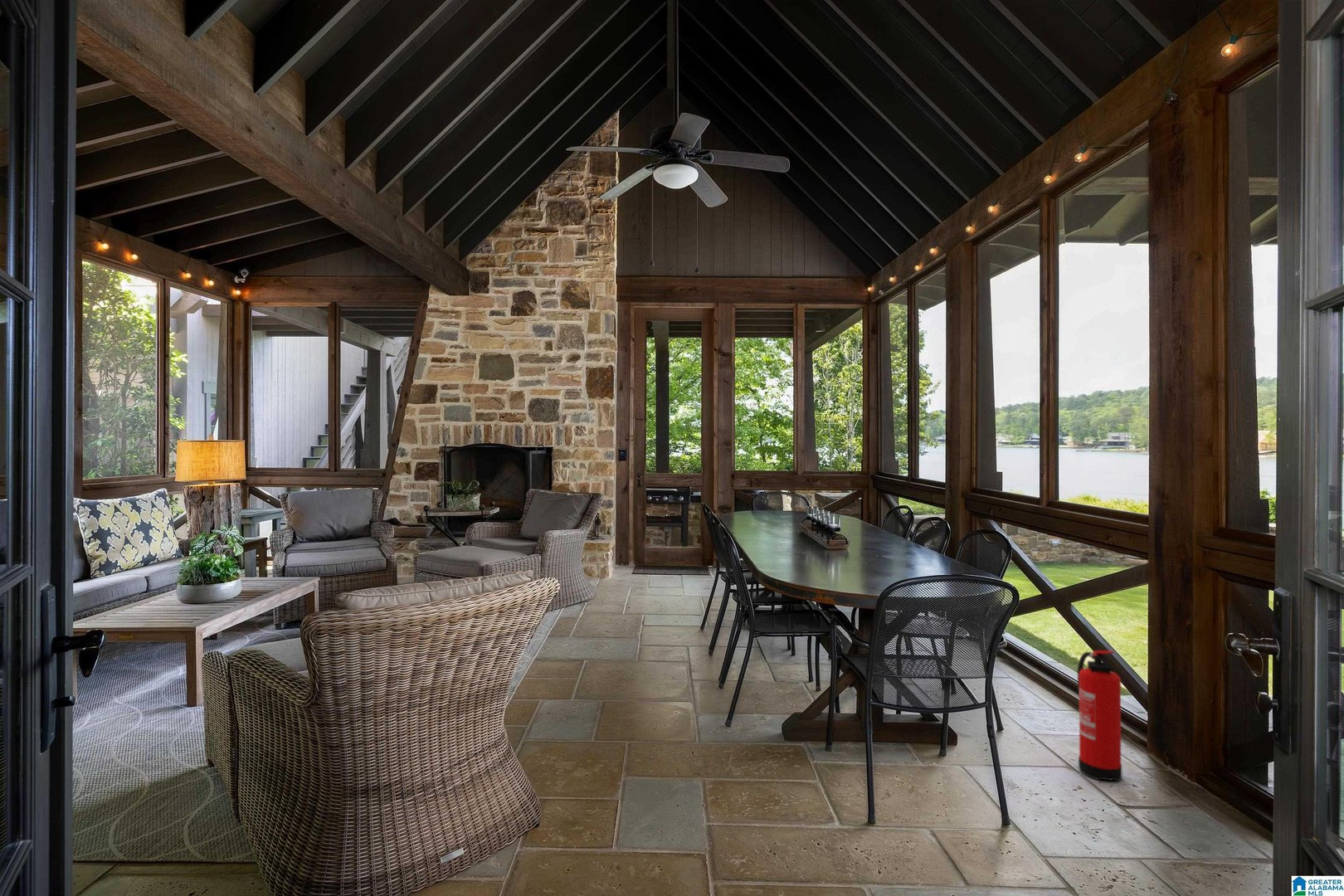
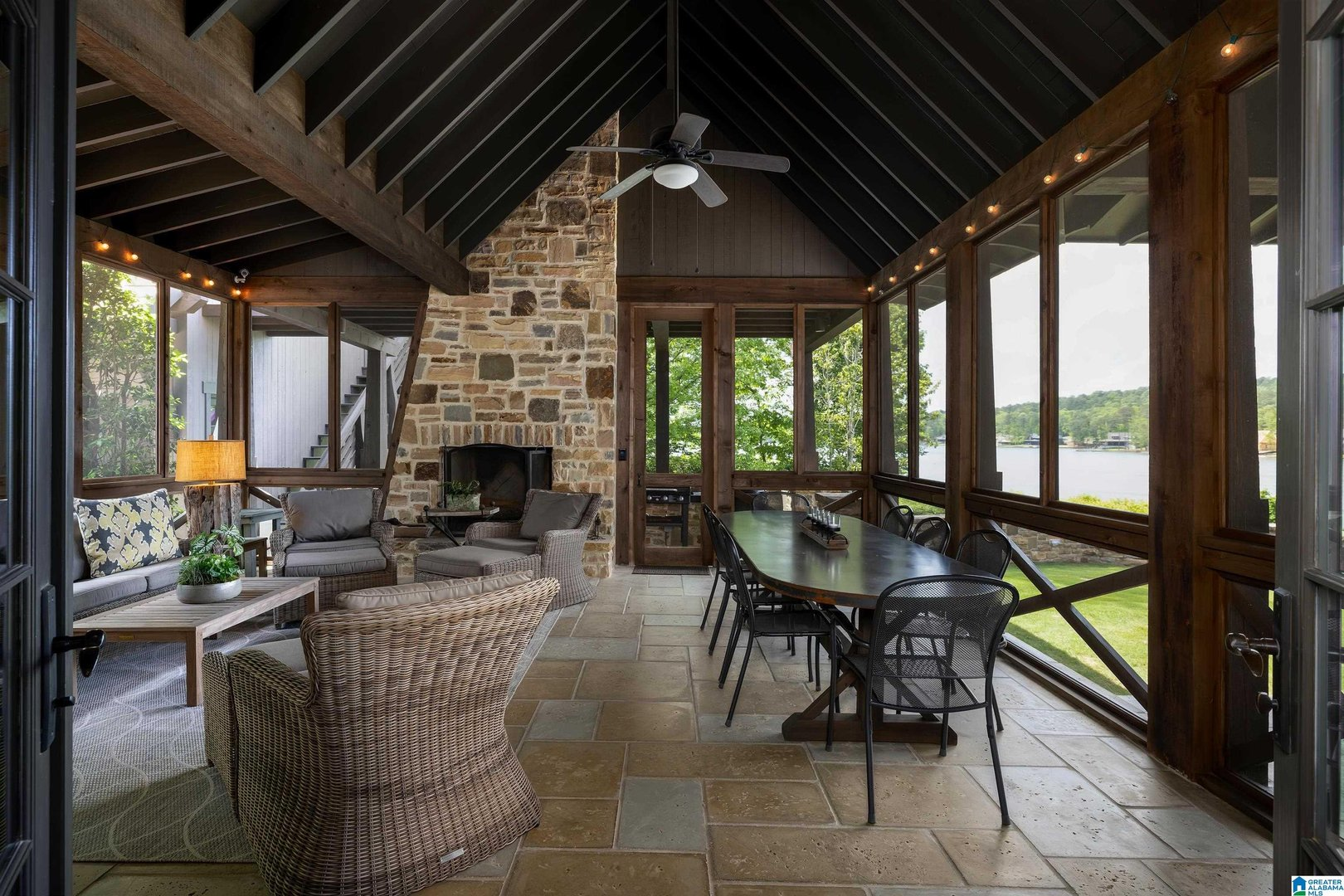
- fire extinguisher [1077,650,1123,782]
